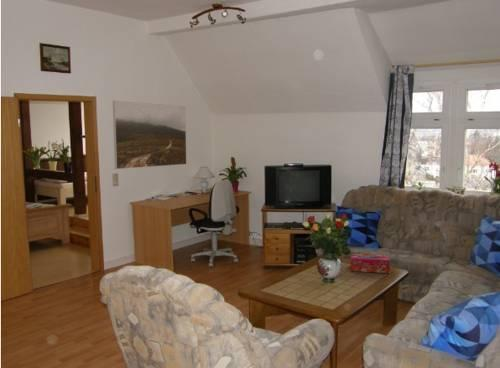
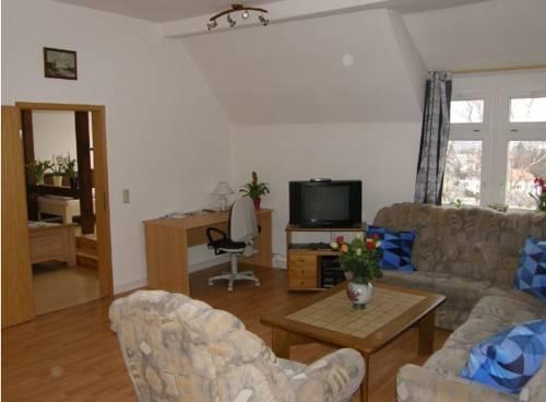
- tissue box [350,253,390,274]
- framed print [112,100,187,170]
